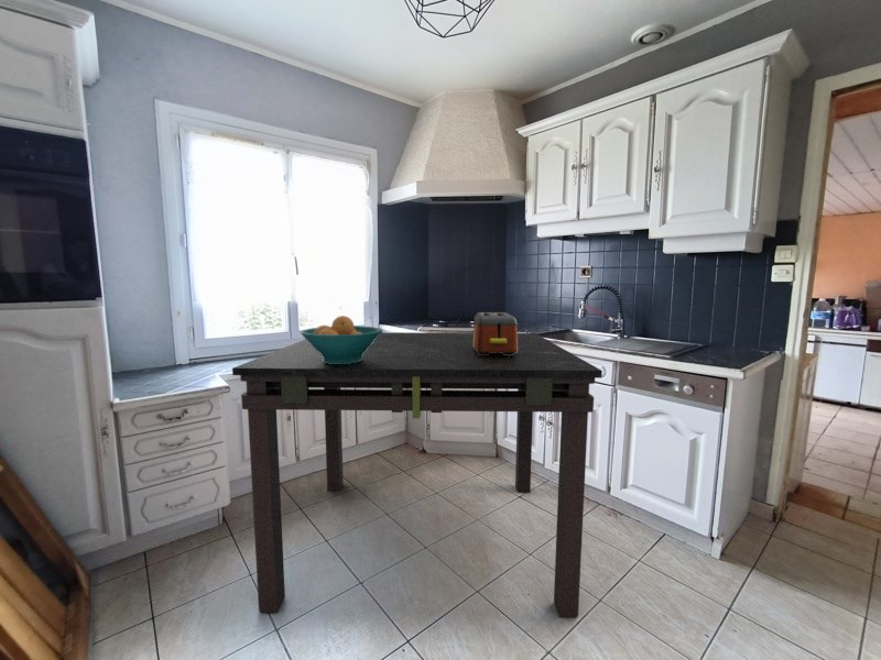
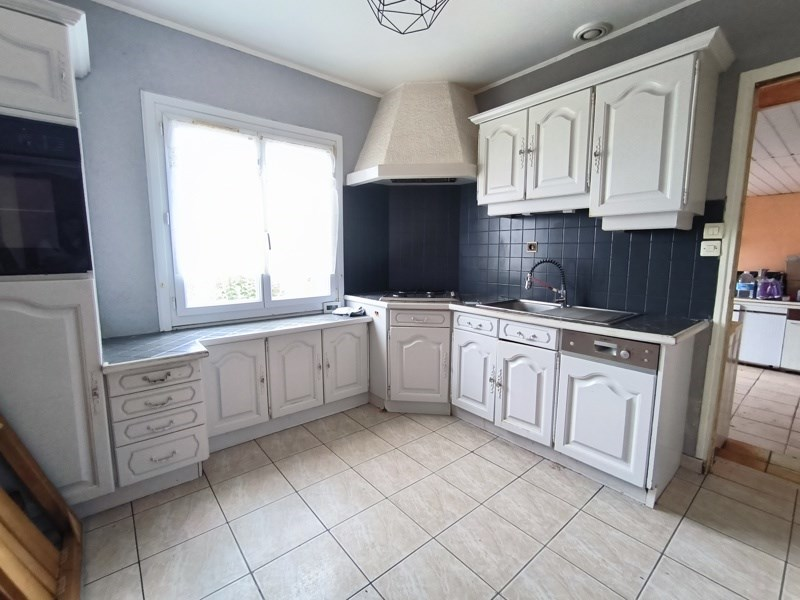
- toaster [472,311,519,356]
- dining table [231,331,603,618]
- fruit bowl [300,315,383,364]
